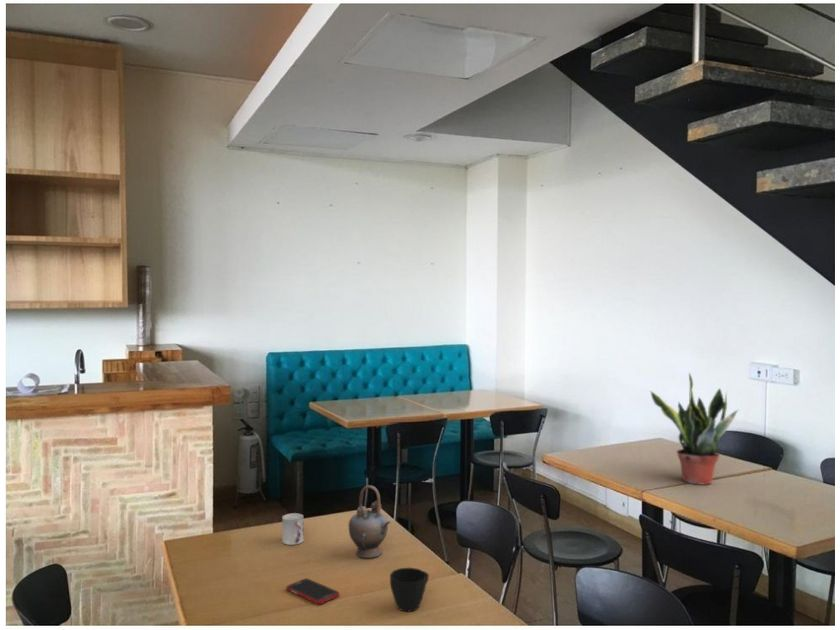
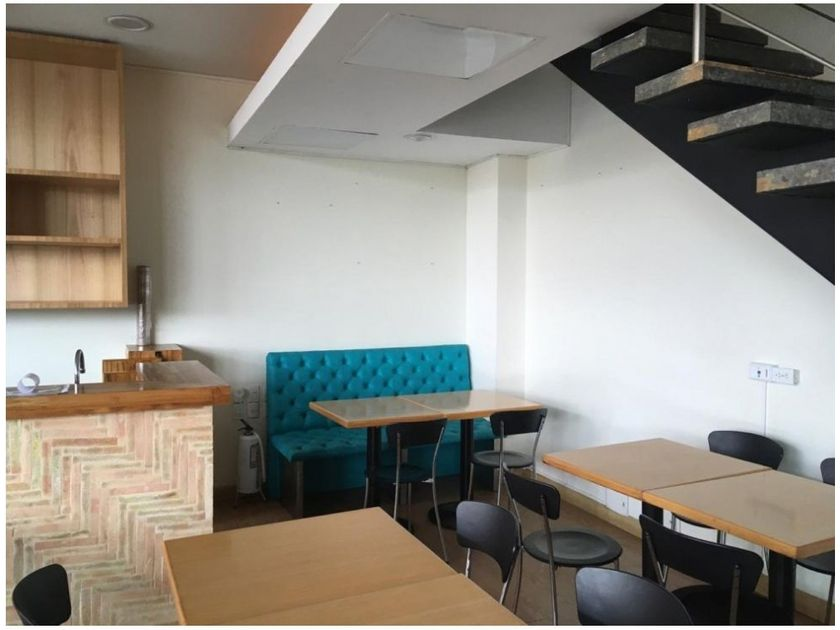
- teapot [348,484,392,559]
- cup [389,567,430,613]
- cell phone [285,577,340,605]
- potted plant [650,372,740,486]
- cup [281,512,304,546]
